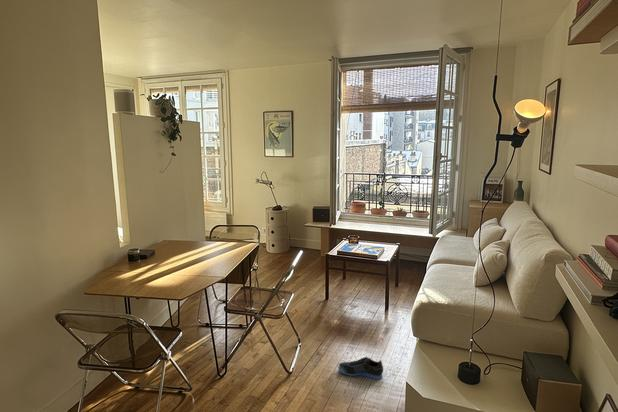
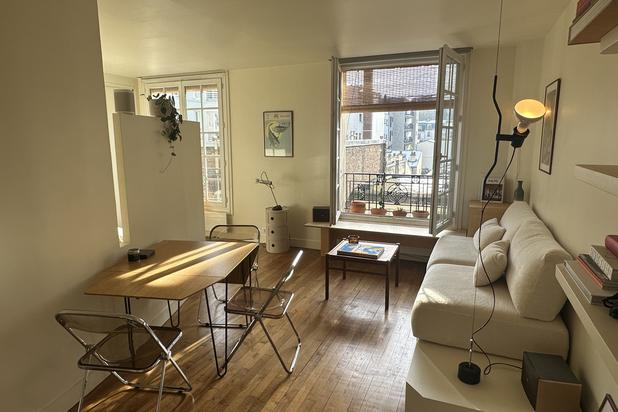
- sneaker [337,356,384,380]
